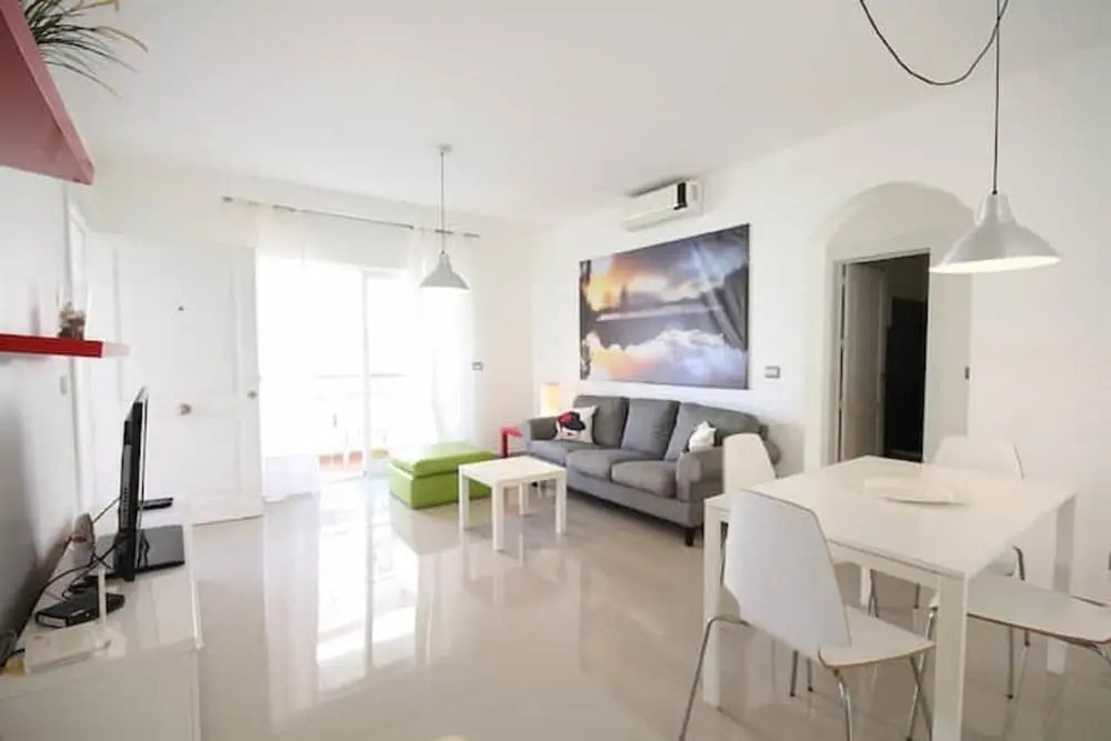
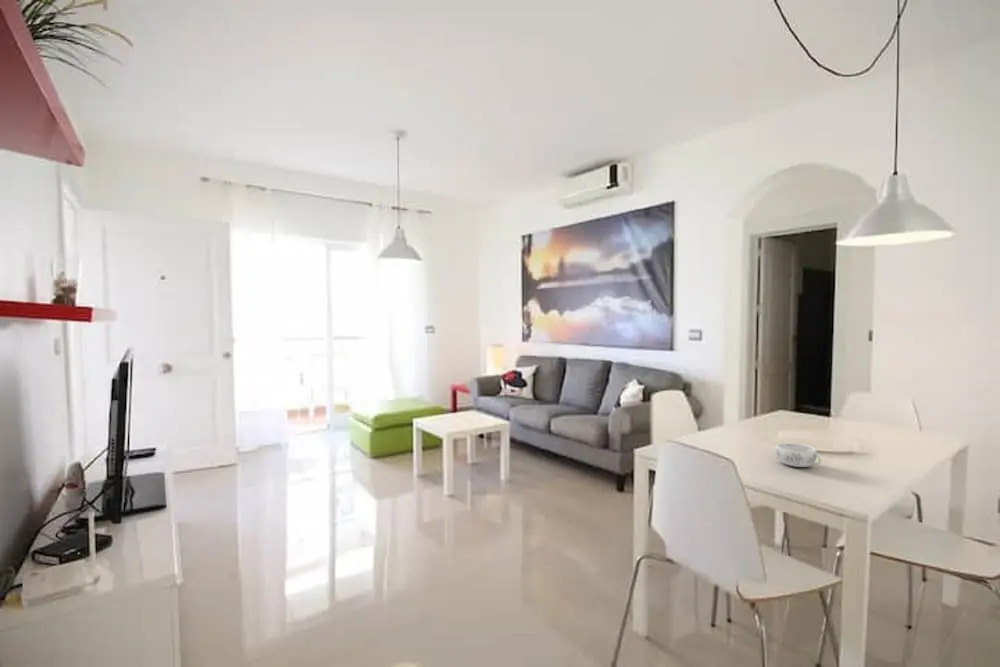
+ decorative bowl [774,442,822,468]
